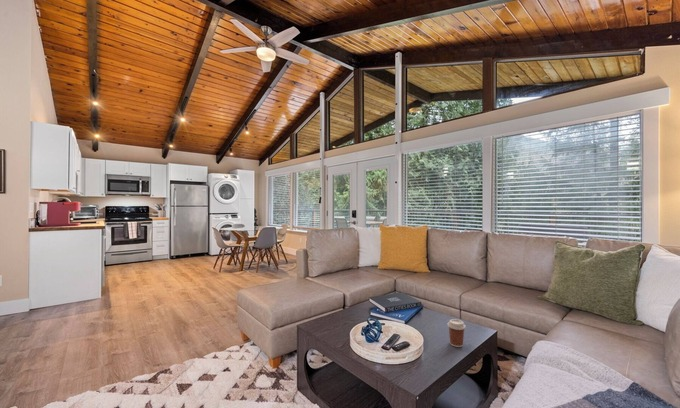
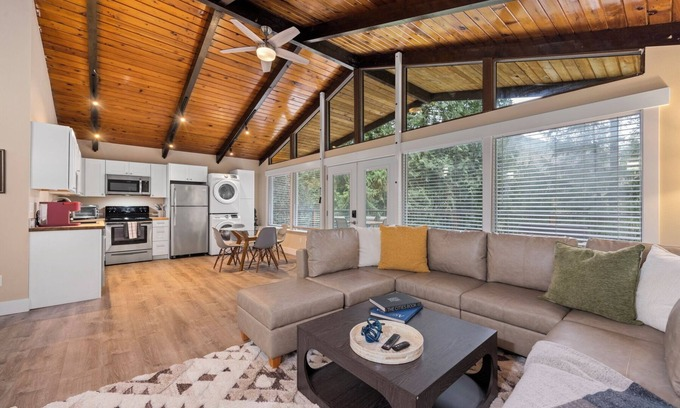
- coffee cup [446,318,467,348]
